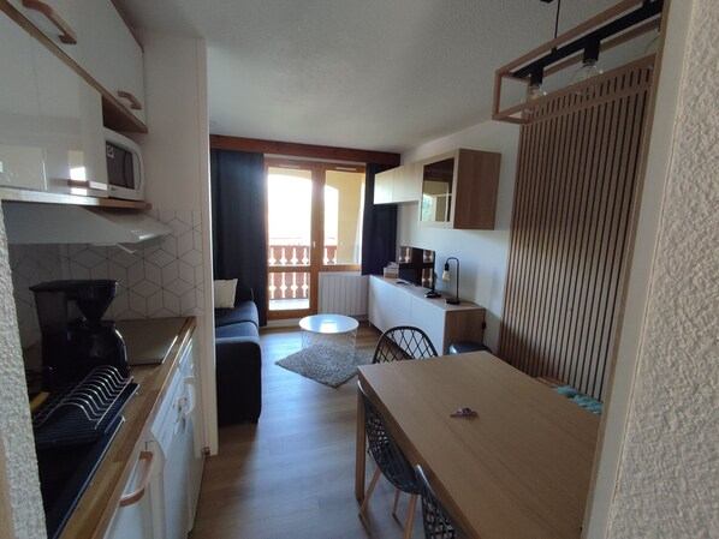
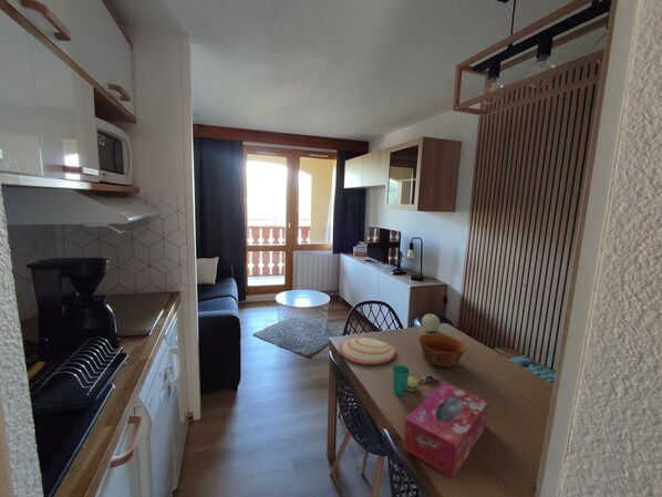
+ cup [392,364,420,396]
+ fruit [421,313,441,333]
+ plate [338,336,396,365]
+ tissue box [402,381,490,479]
+ bowl [417,332,467,369]
